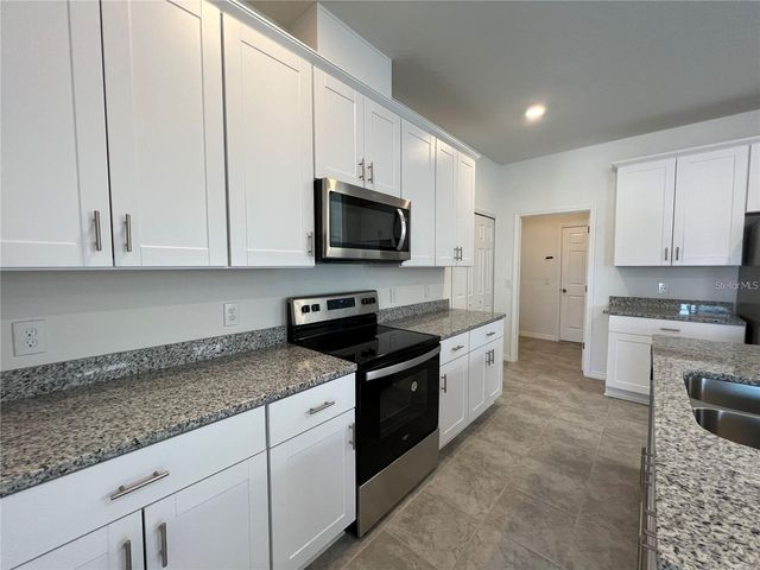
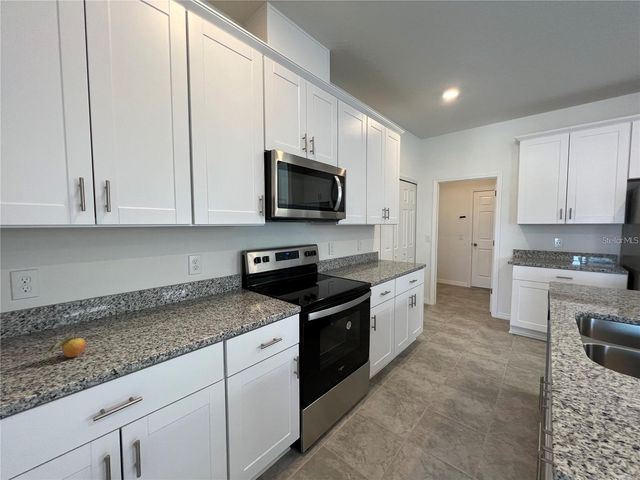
+ fruit [46,332,87,358]
